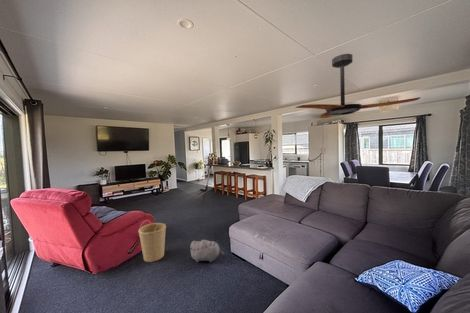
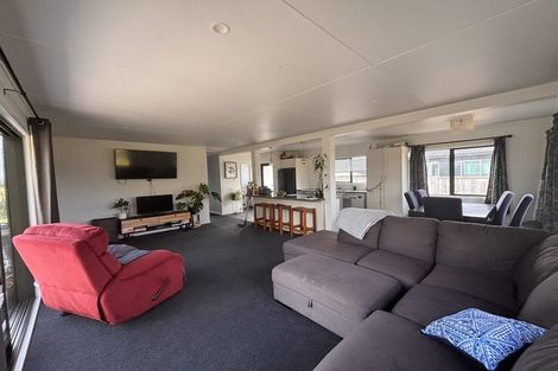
- ceiling fan [294,53,421,119]
- basket [138,219,167,263]
- plush toy [189,239,226,263]
